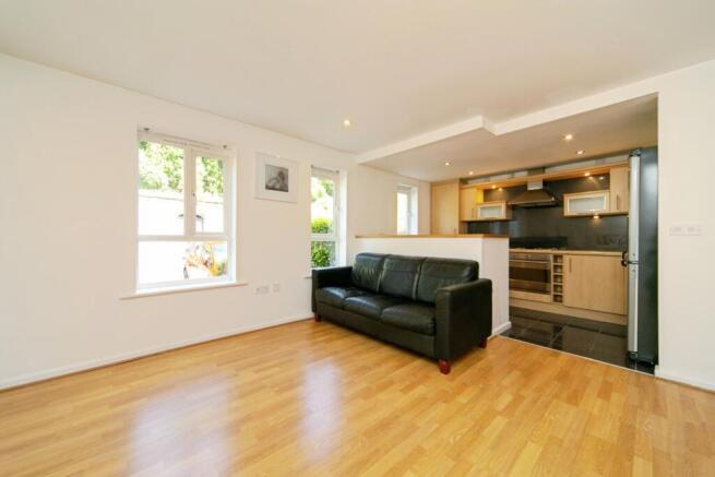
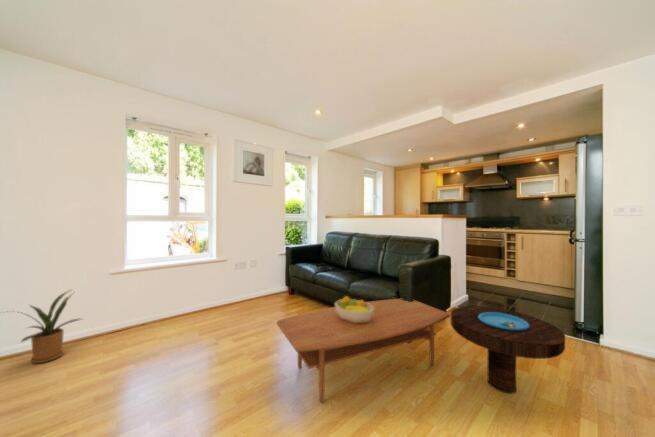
+ coffee table [275,298,451,403]
+ fruit bowl [334,295,374,323]
+ side table [450,305,566,394]
+ house plant [0,288,83,364]
